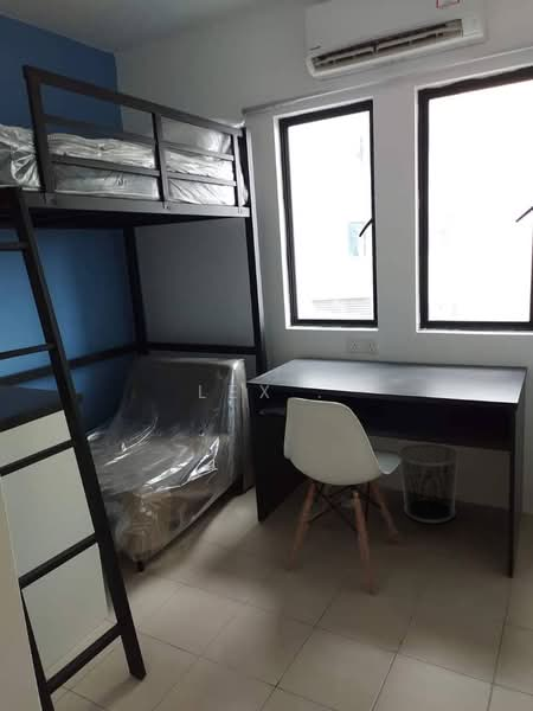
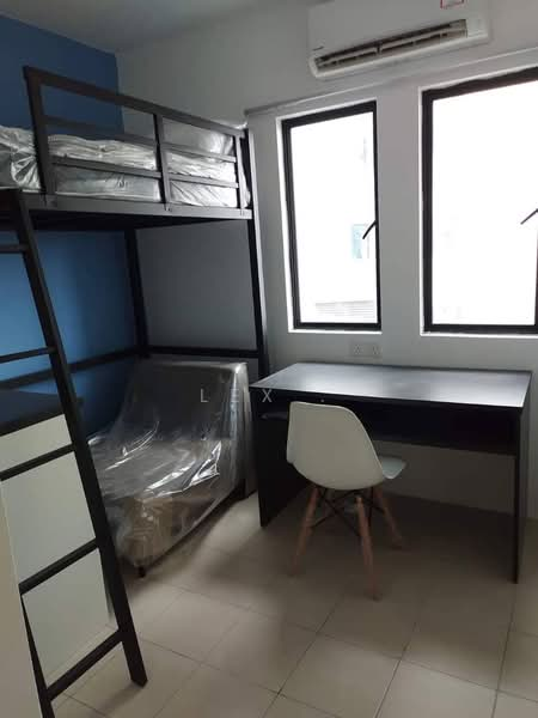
- waste bin [397,442,461,524]
